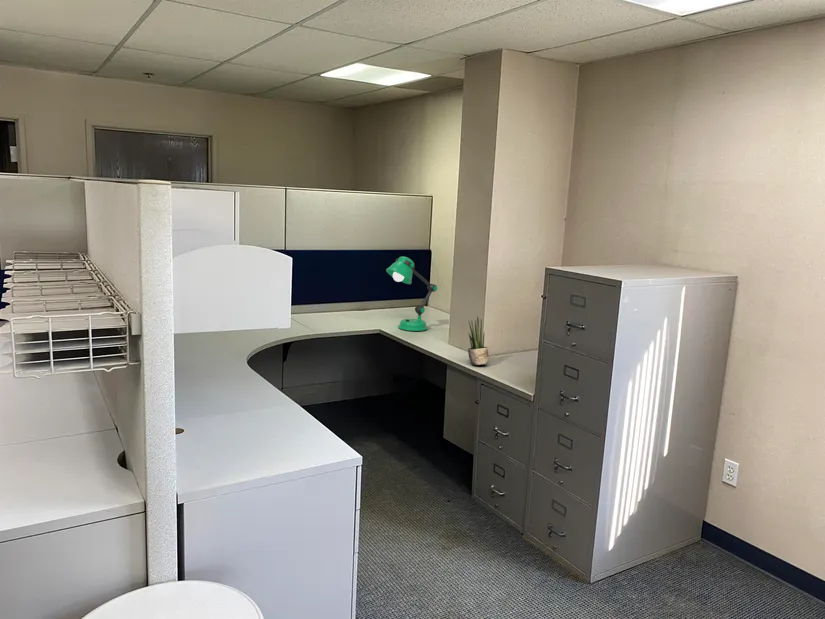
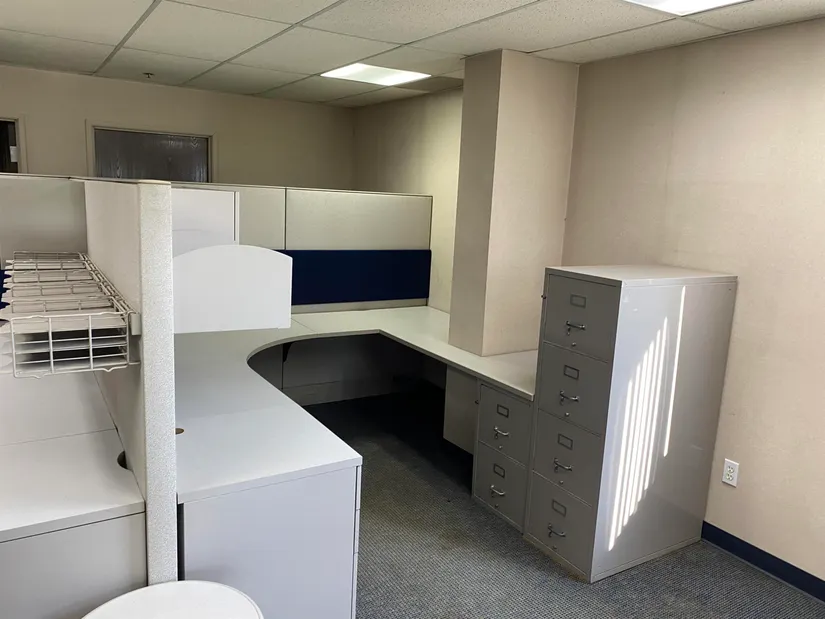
- potted plant [467,316,489,366]
- desk lamp [385,256,438,332]
